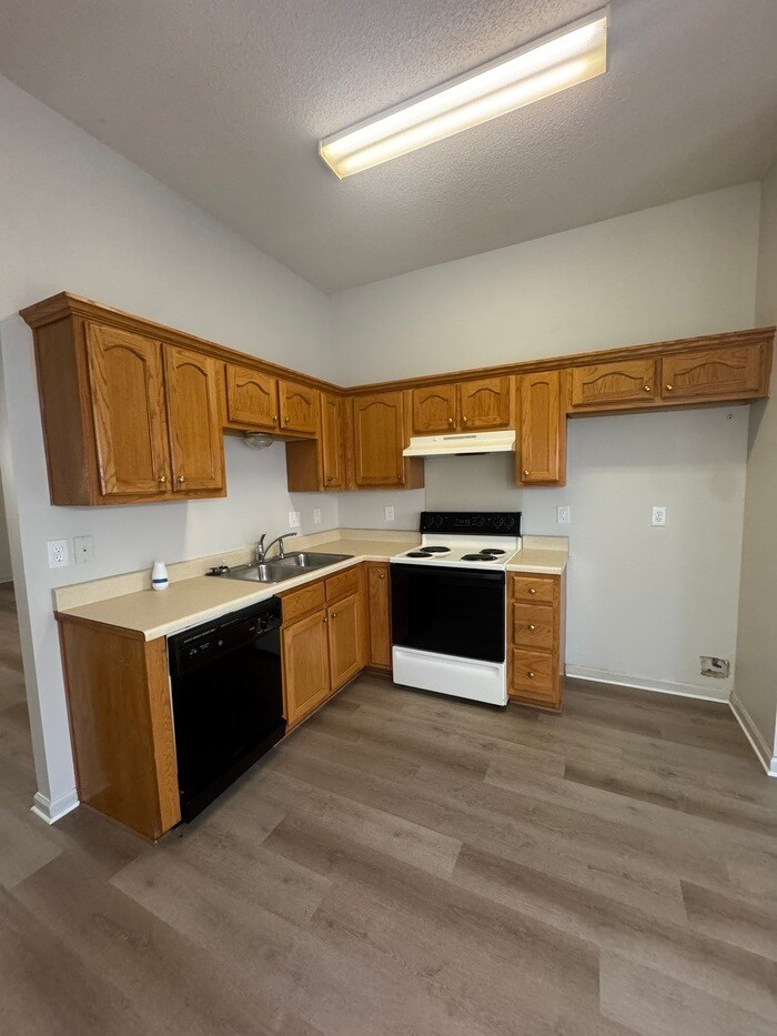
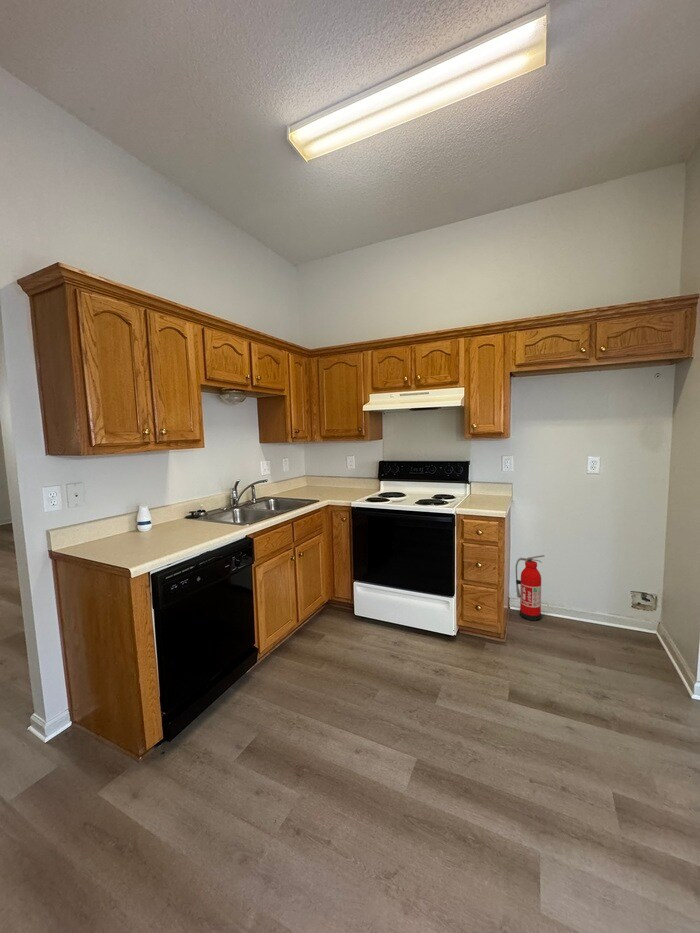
+ fire extinguisher [515,554,545,622]
